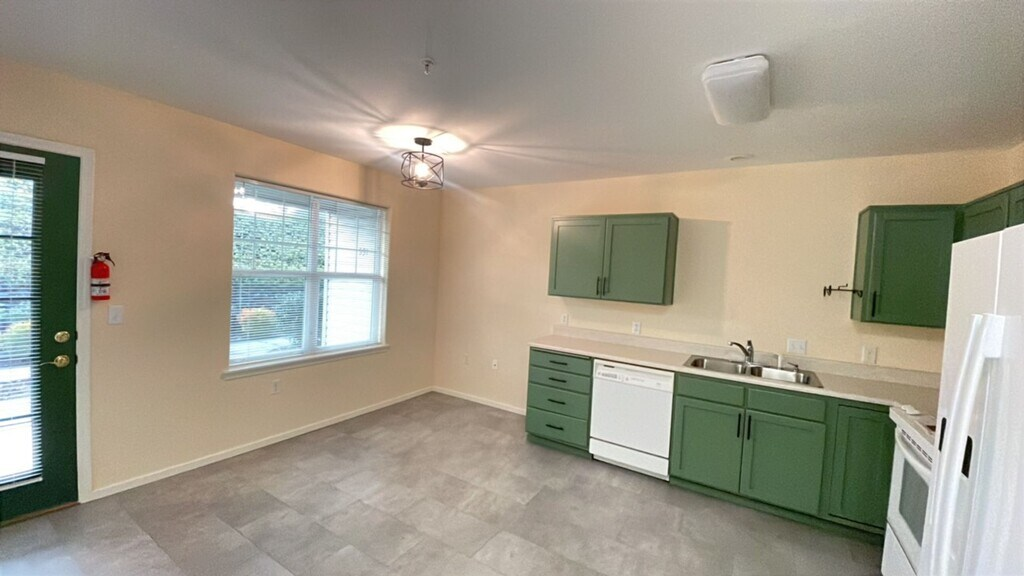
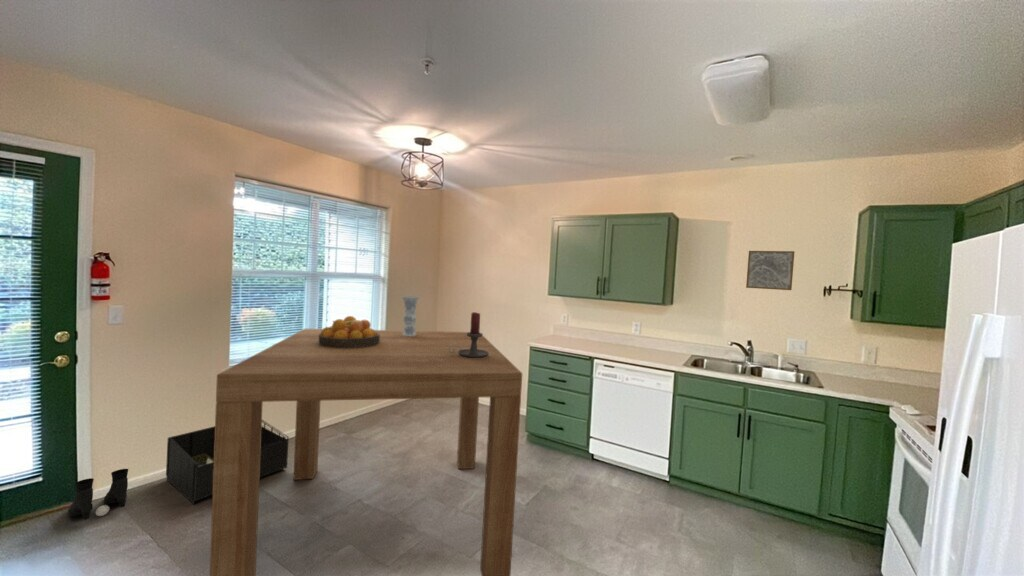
+ storage bin [165,419,290,506]
+ boots [67,468,129,521]
+ wall art [745,250,796,291]
+ fruit bowl [319,315,380,348]
+ candle holder [449,311,489,358]
+ table [209,328,523,576]
+ vase [400,295,421,336]
